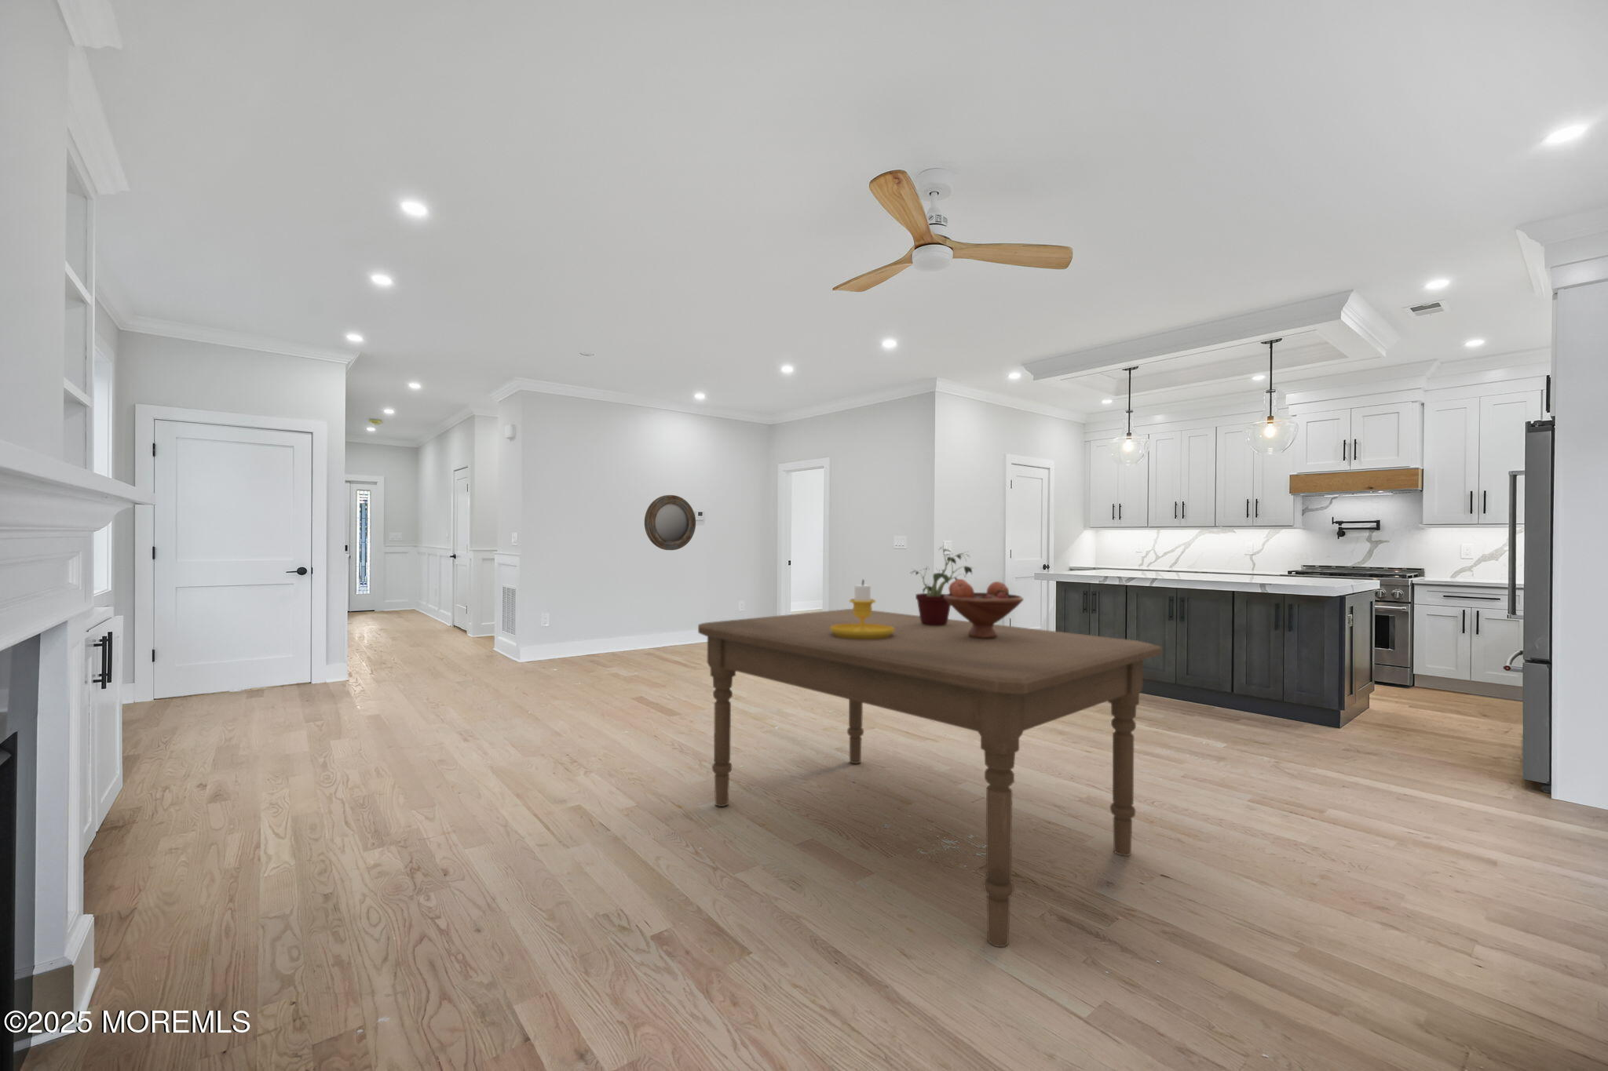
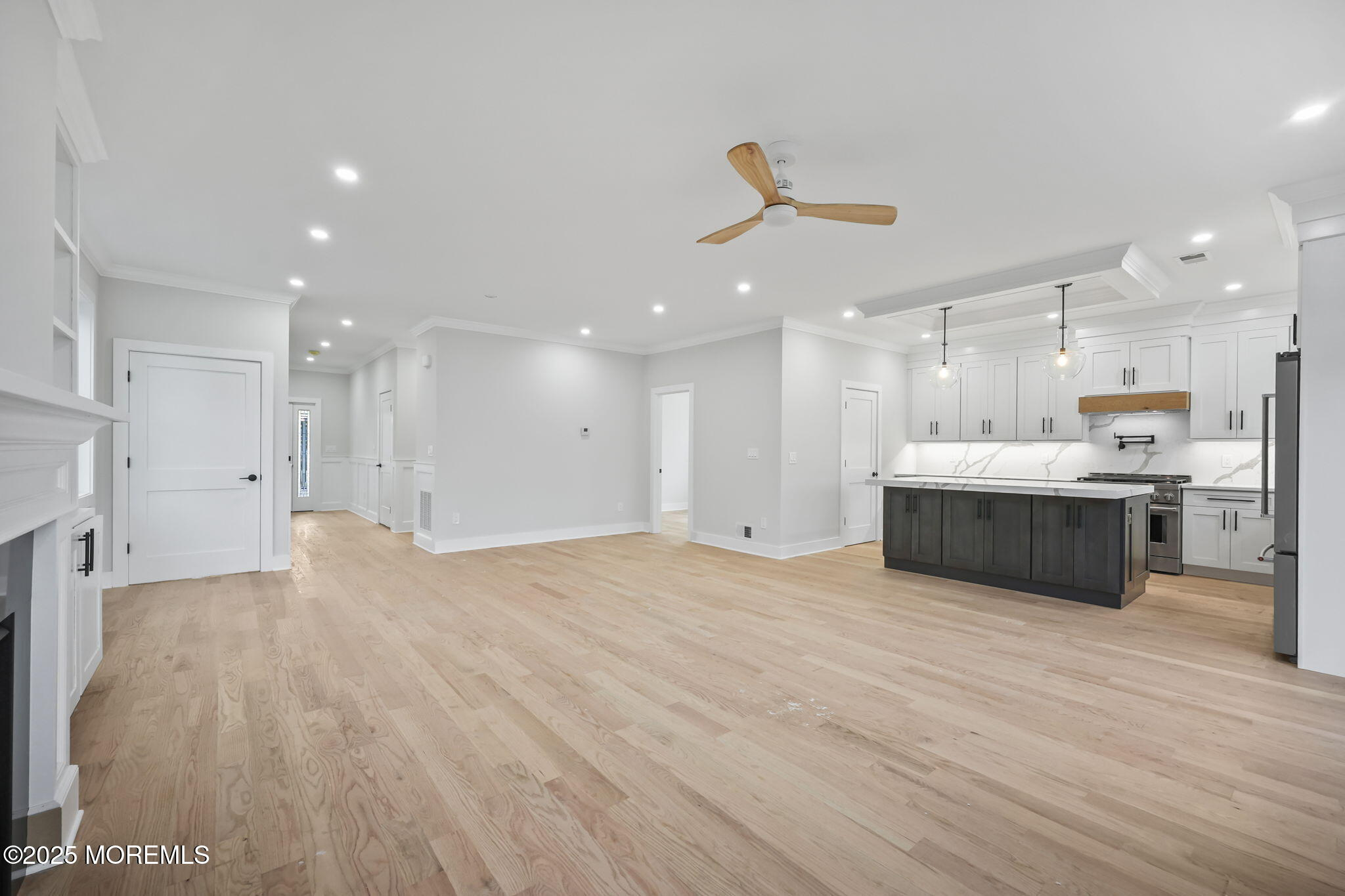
- fruit bowl [943,579,1025,638]
- potted plant [910,545,976,626]
- dining table [697,608,1163,948]
- candlestick [831,579,894,639]
- home mirror [644,495,697,551]
